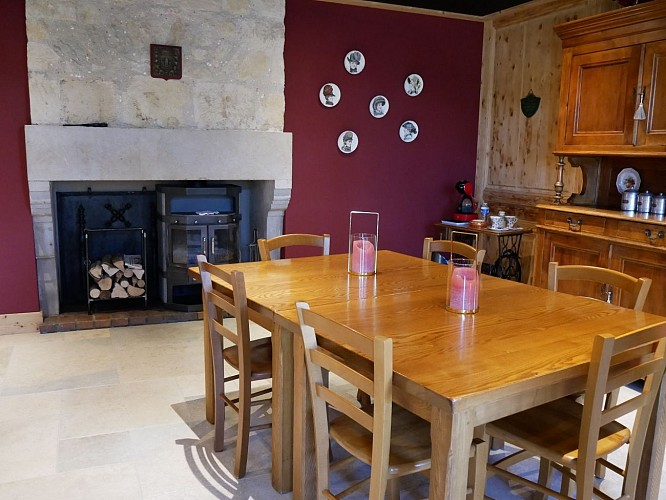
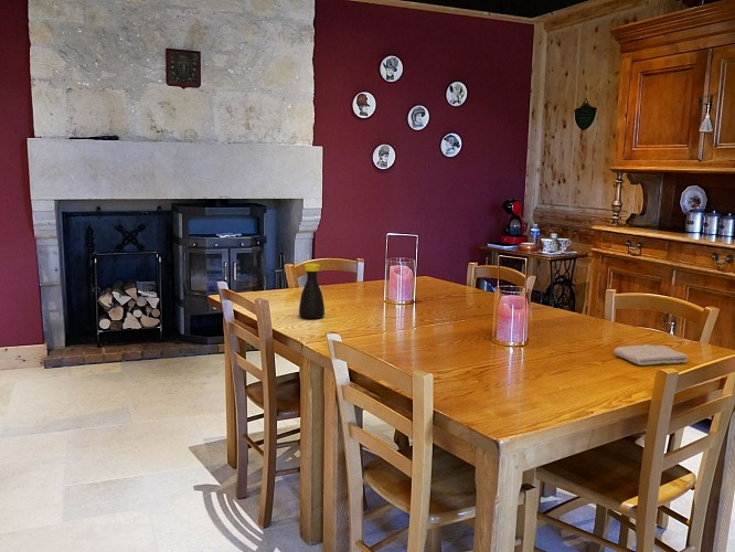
+ washcloth [612,343,689,367]
+ bottle [298,263,326,320]
